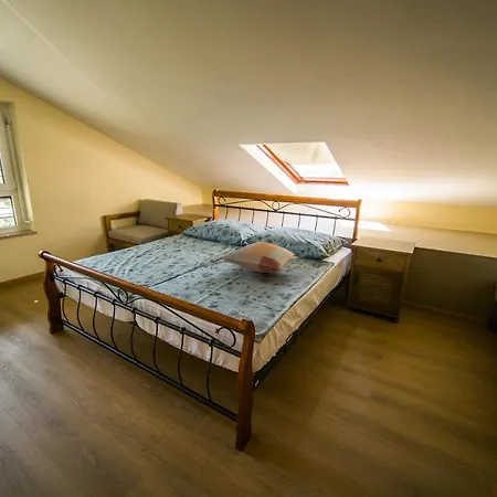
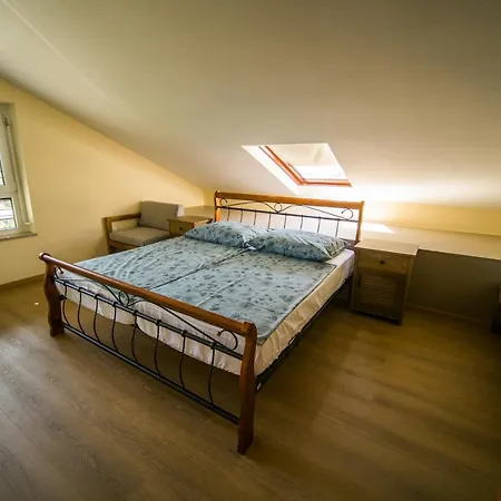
- decorative pillow [220,241,307,274]
